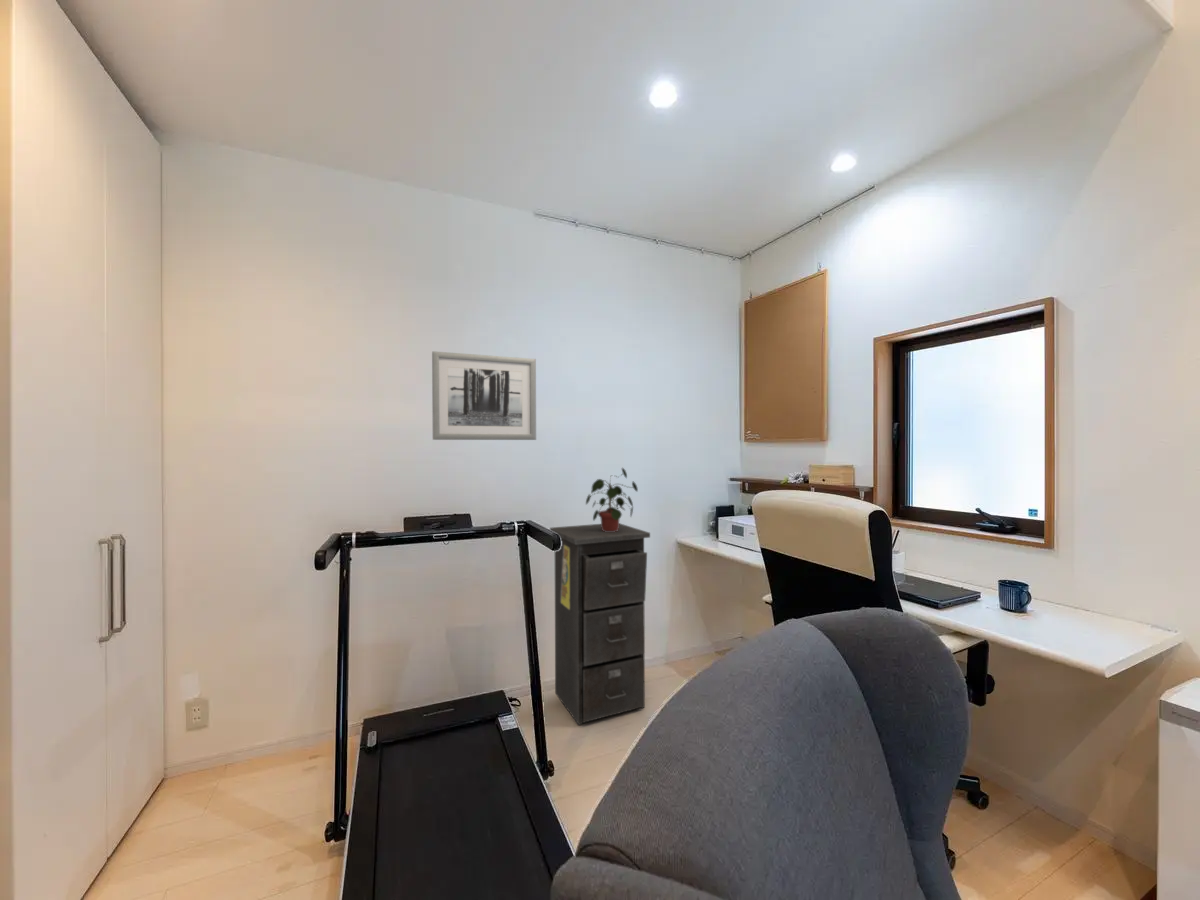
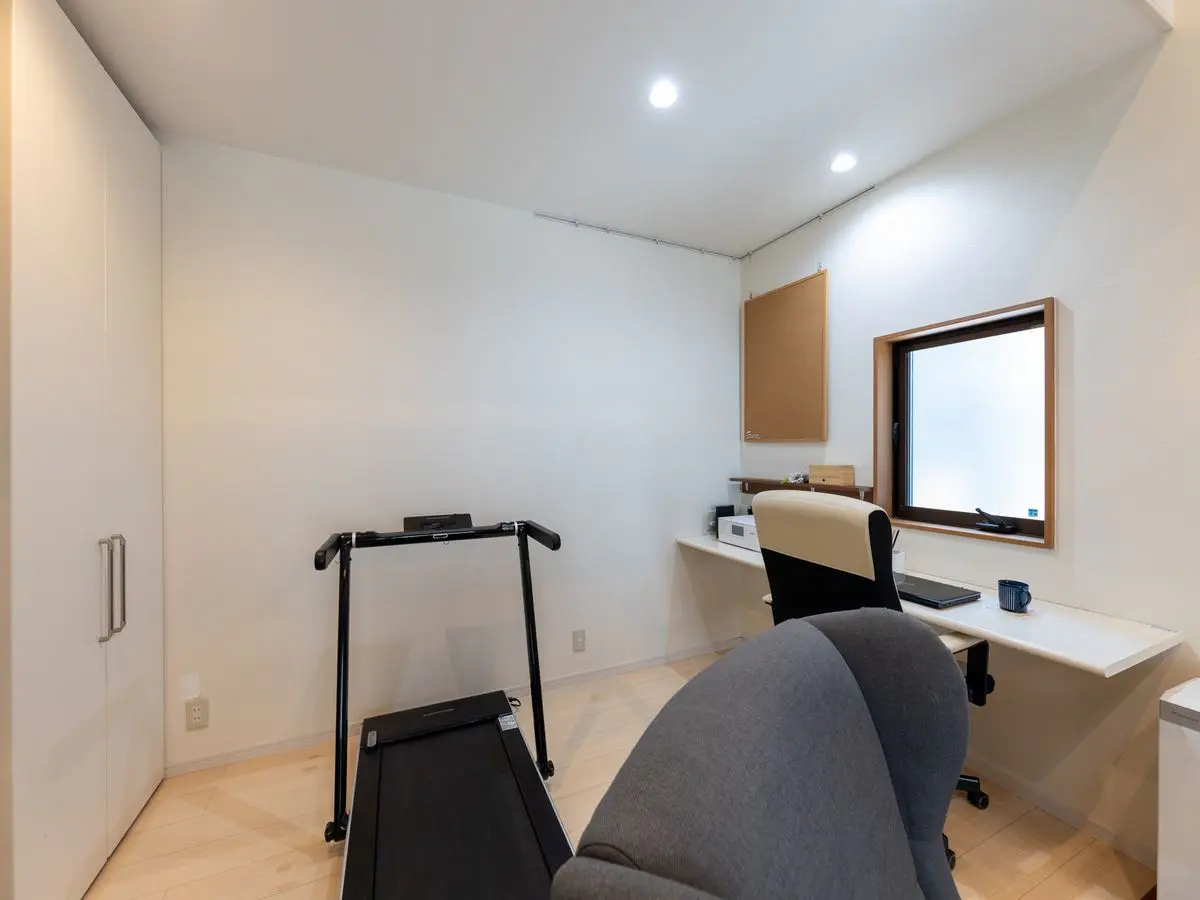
- filing cabinet [549,522,651,726]
- potted plant [585,467,639,532]
- wall art [431,350,537,441]
